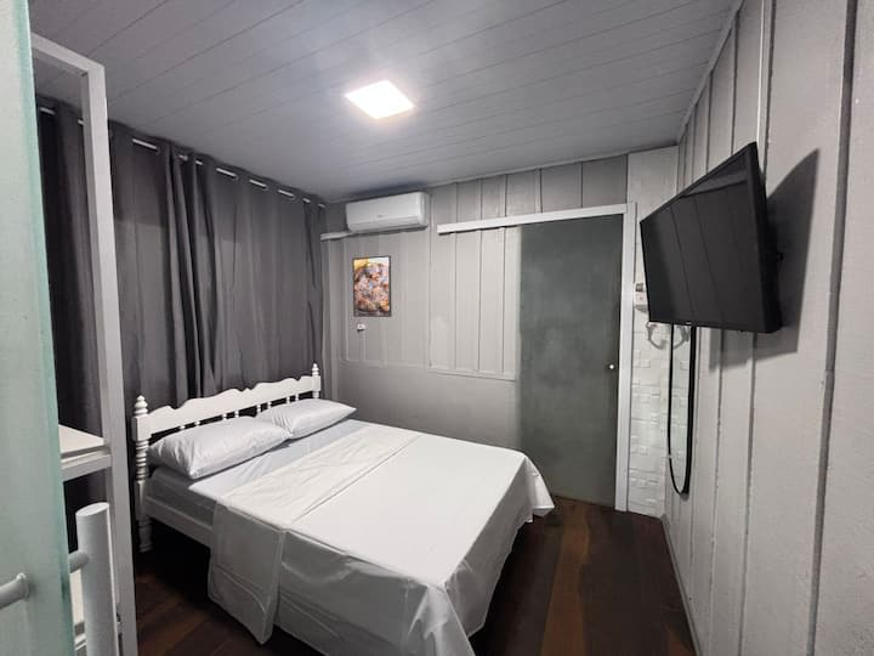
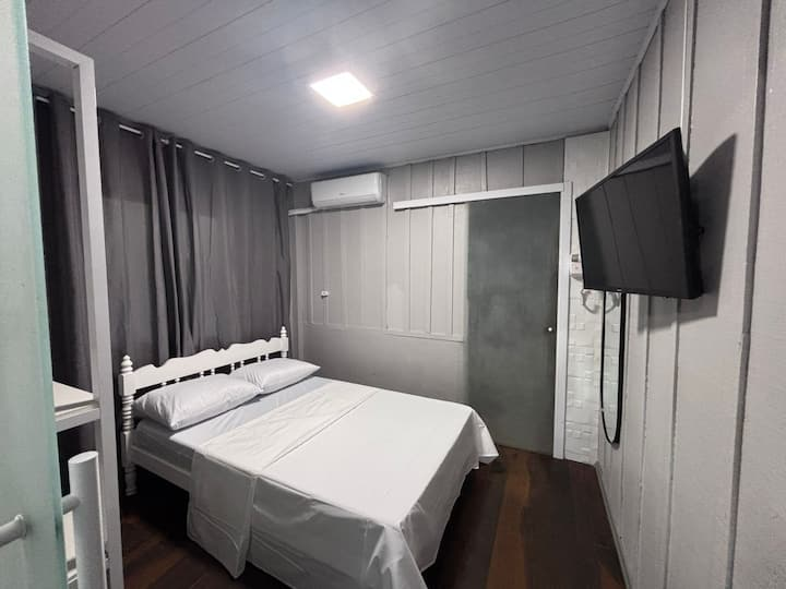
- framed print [351,254,393,318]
